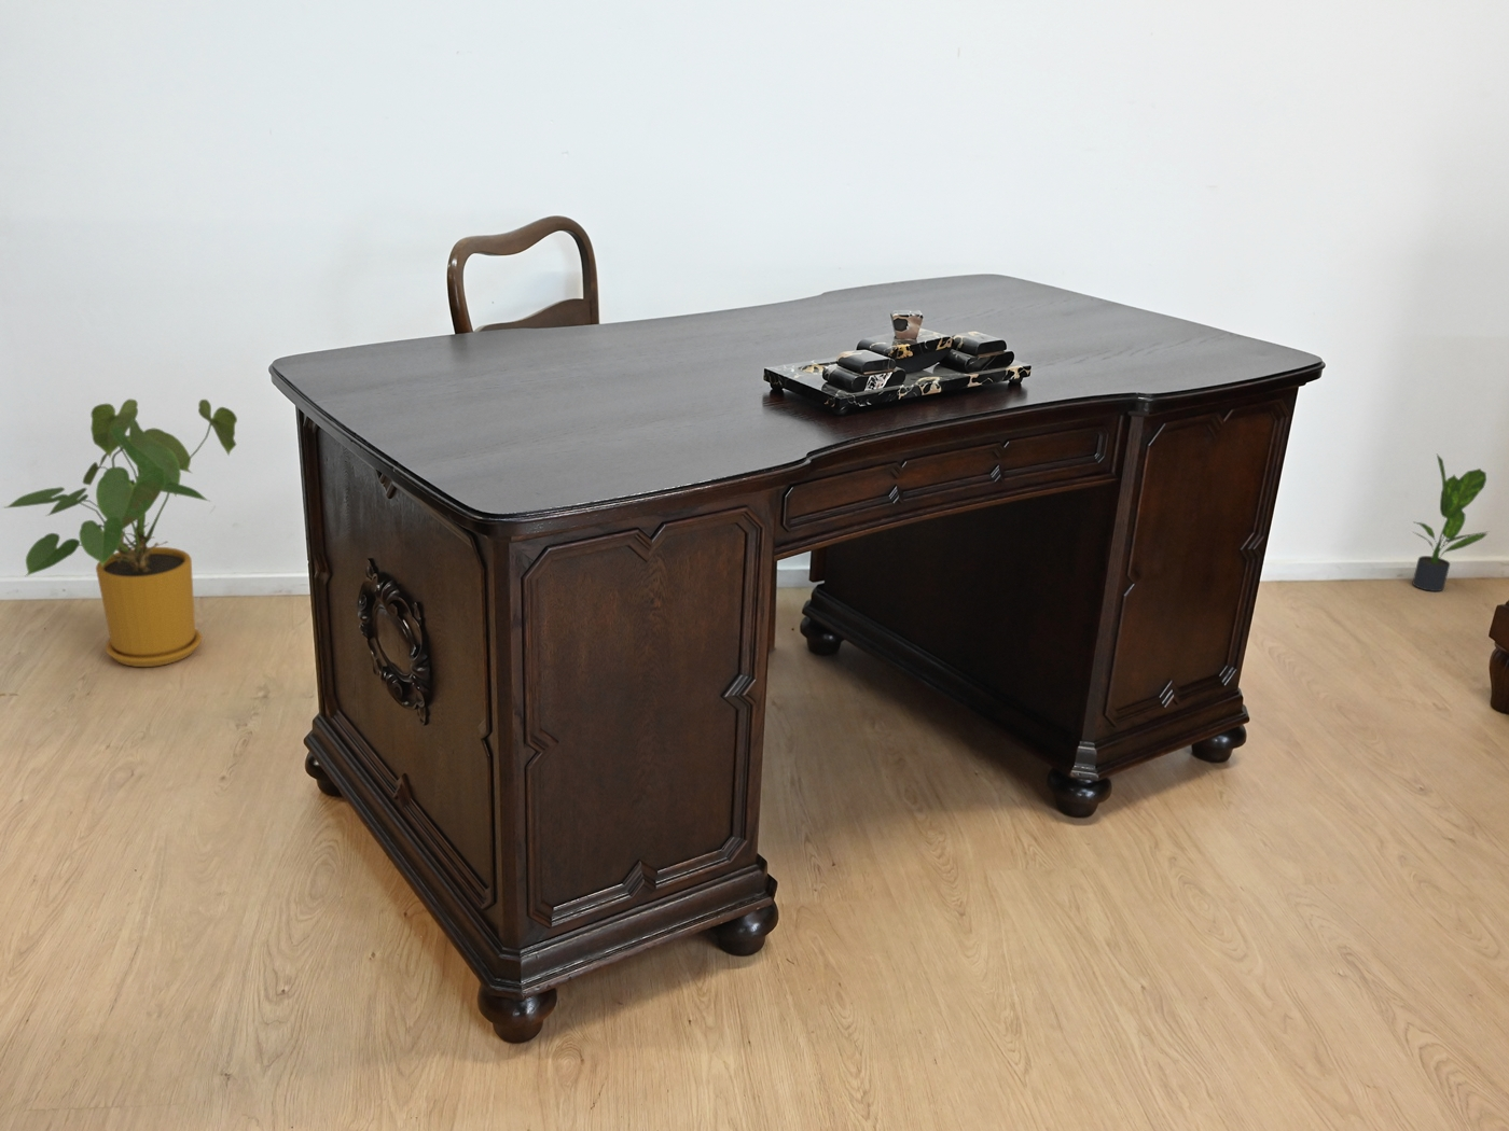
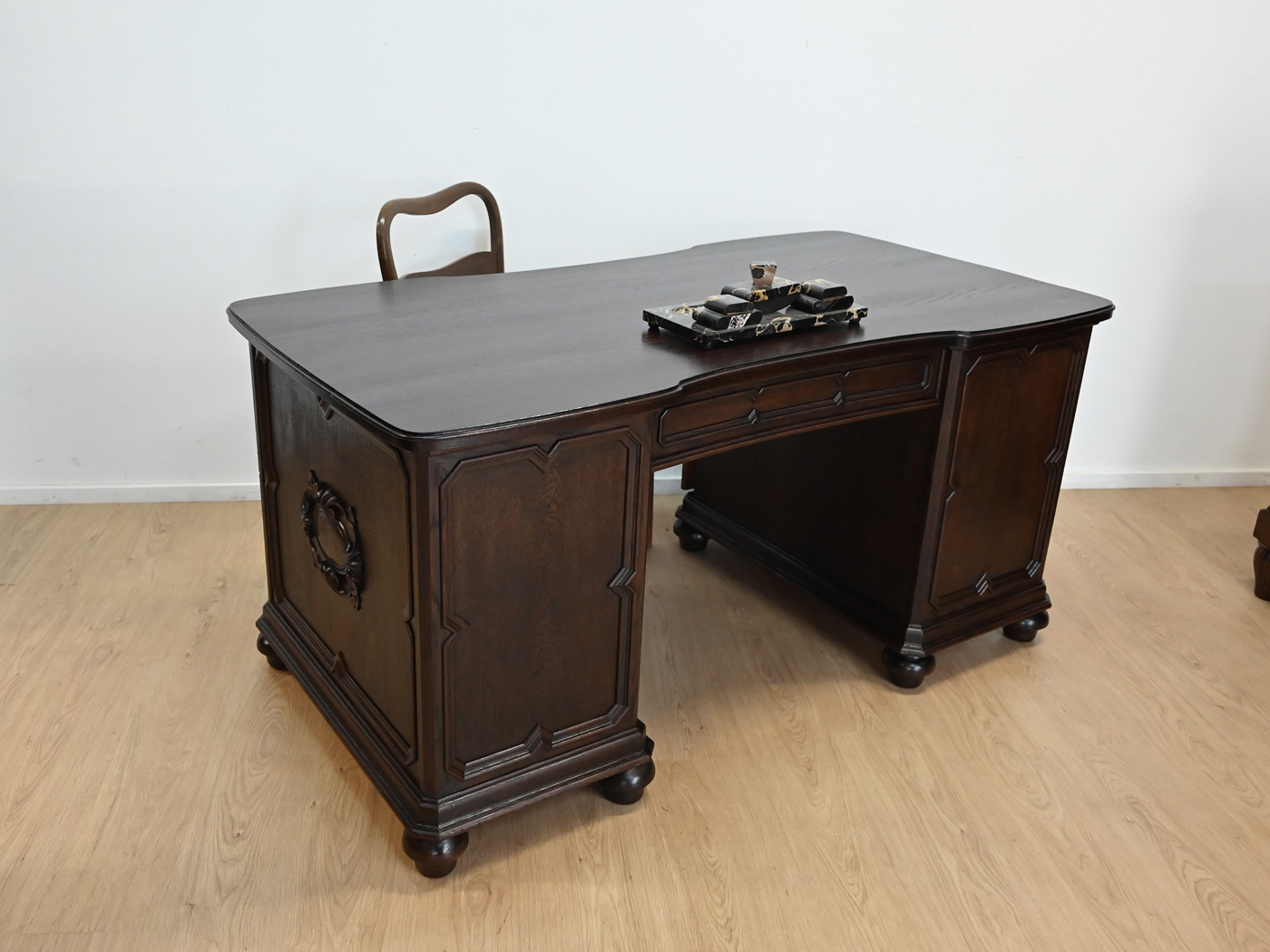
- potted plant [1410,454,1491,593]
- house plant [1,398,238,668]
